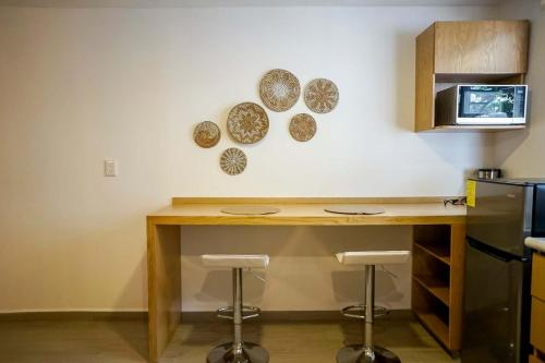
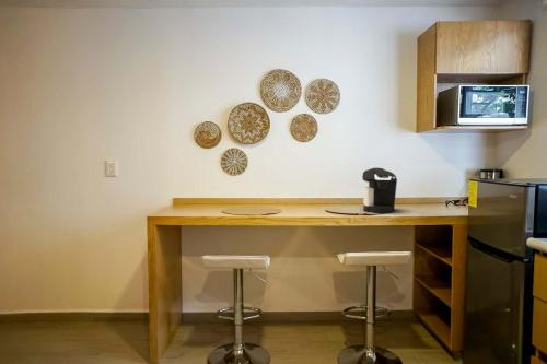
+ coffee maker [361,167,398,214]
